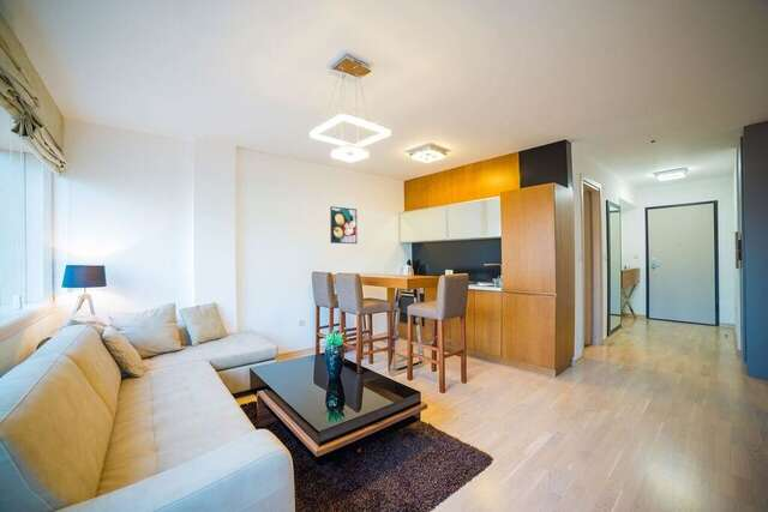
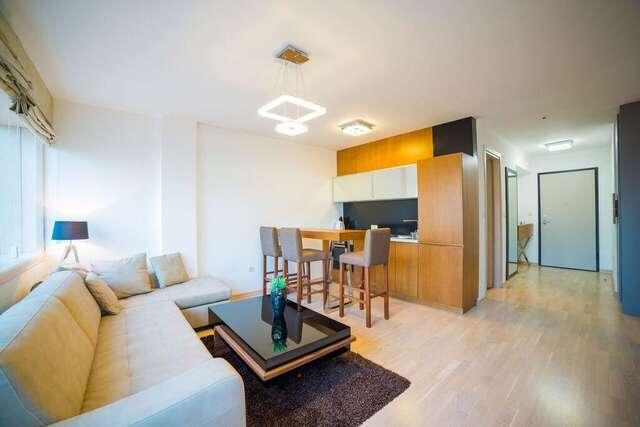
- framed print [329,205,358,245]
